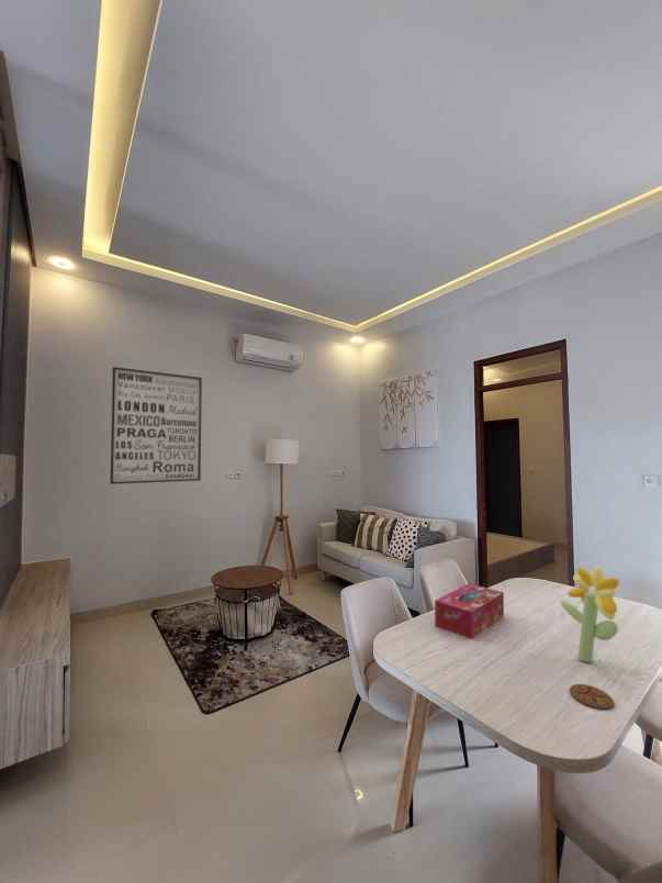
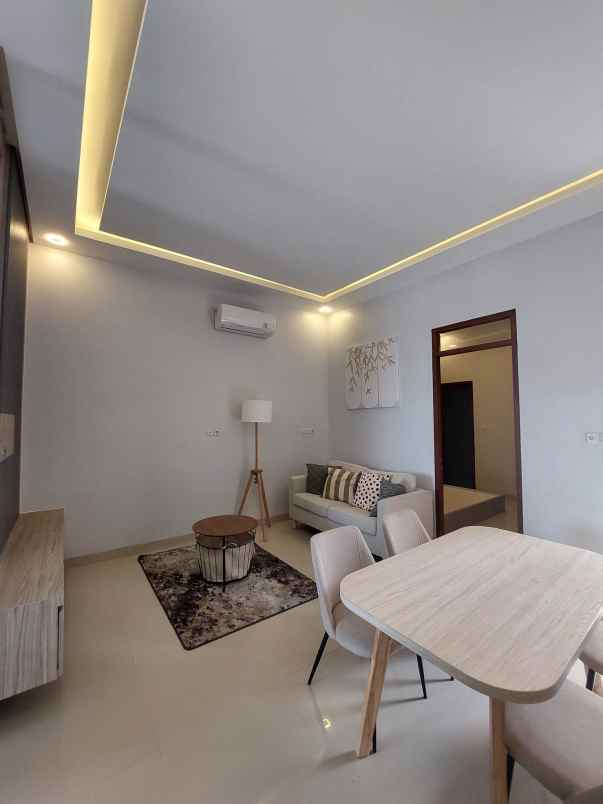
- coaster [569,683,615,711]
- tissue box [434,582,505,640]
- wall art [109,366,203,485]
- flower [559,566,620,663]
